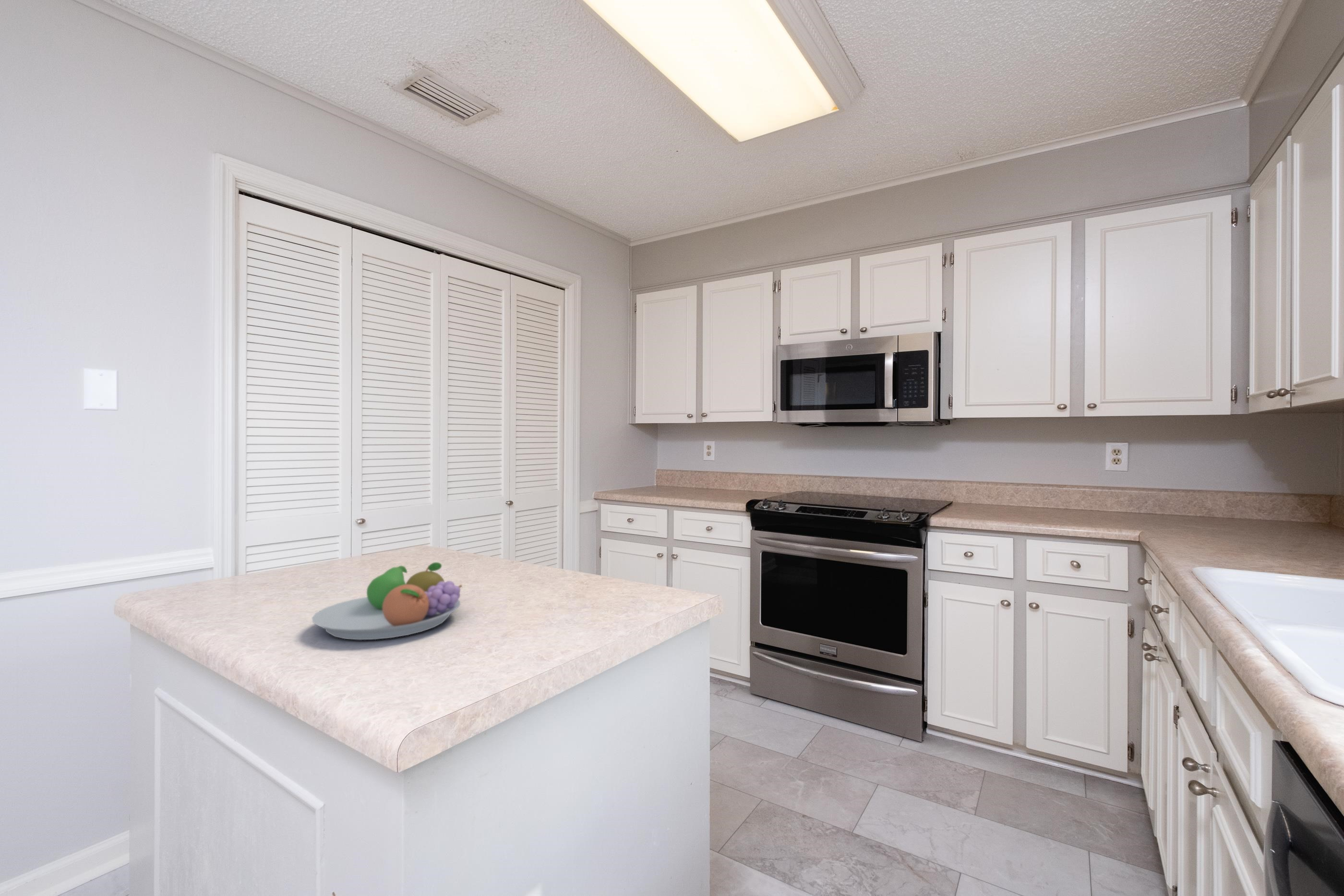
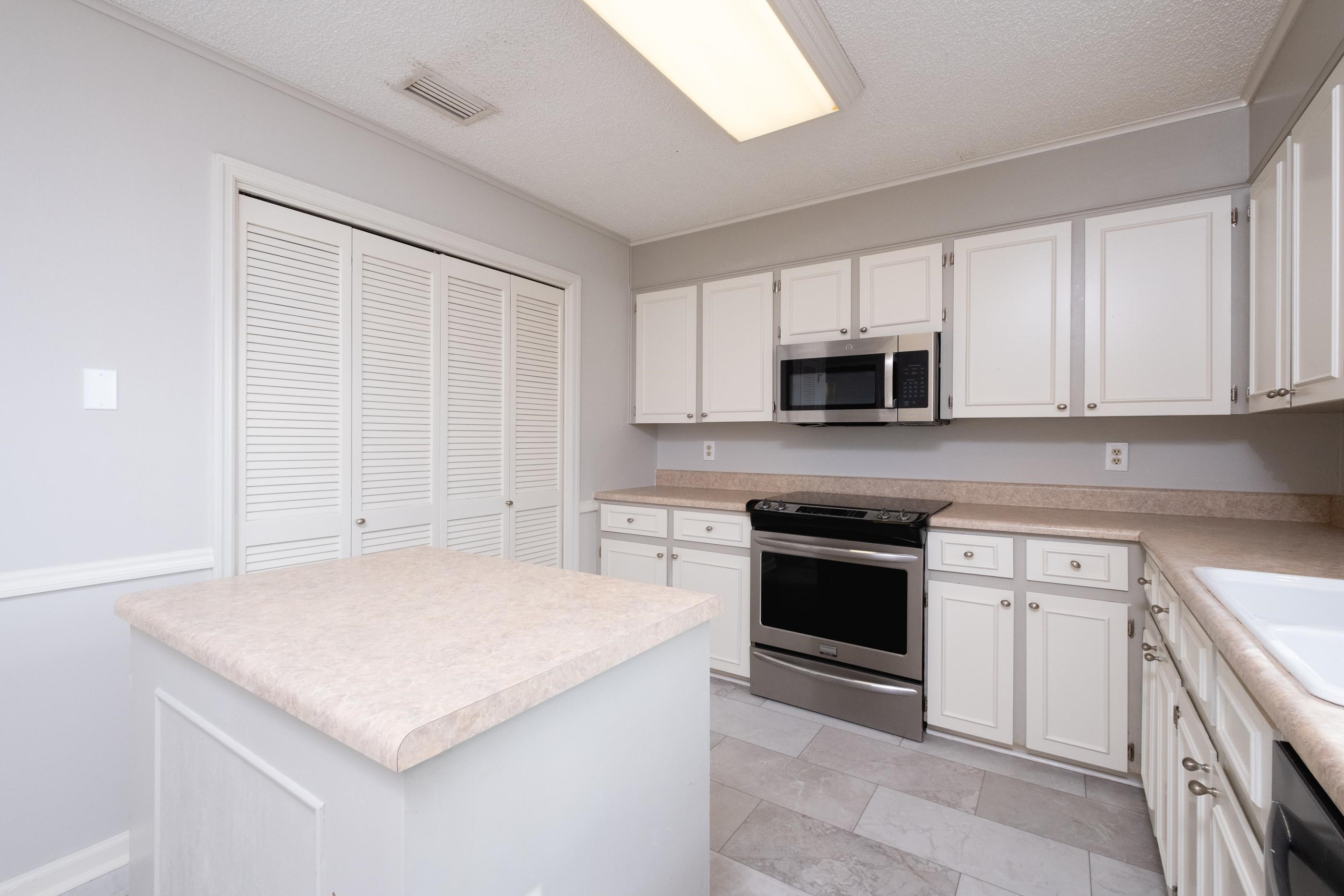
- fruit bowl [311,562,463,640]
